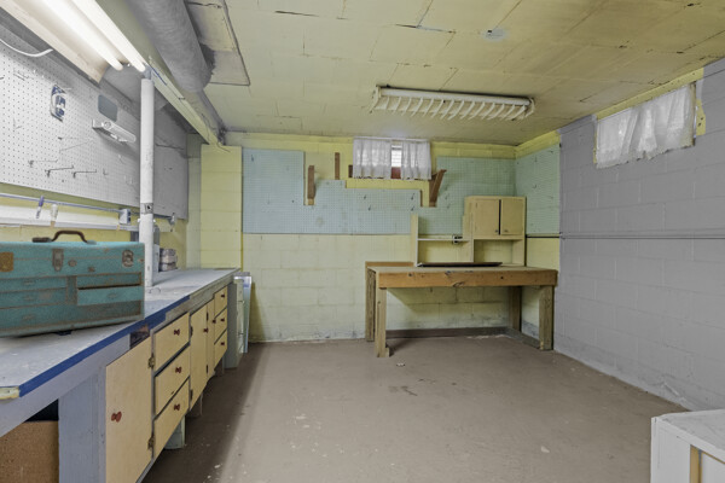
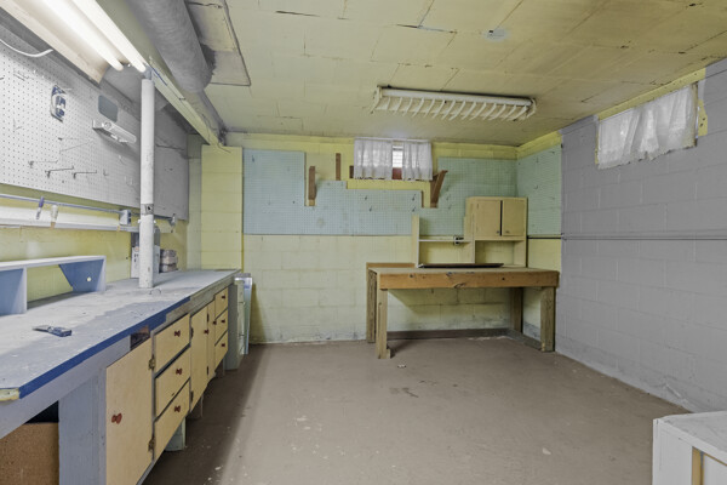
- toolbox [0,229,146,339]
